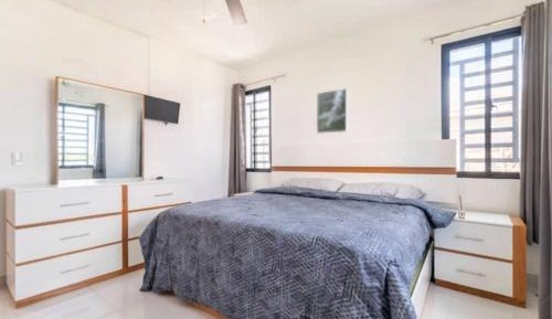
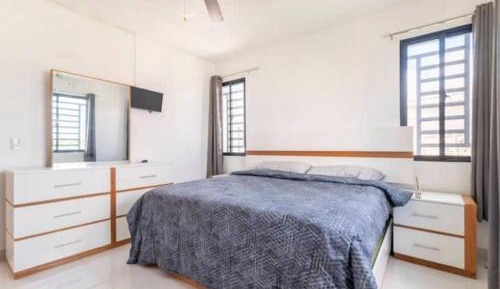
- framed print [316,87,350,135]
